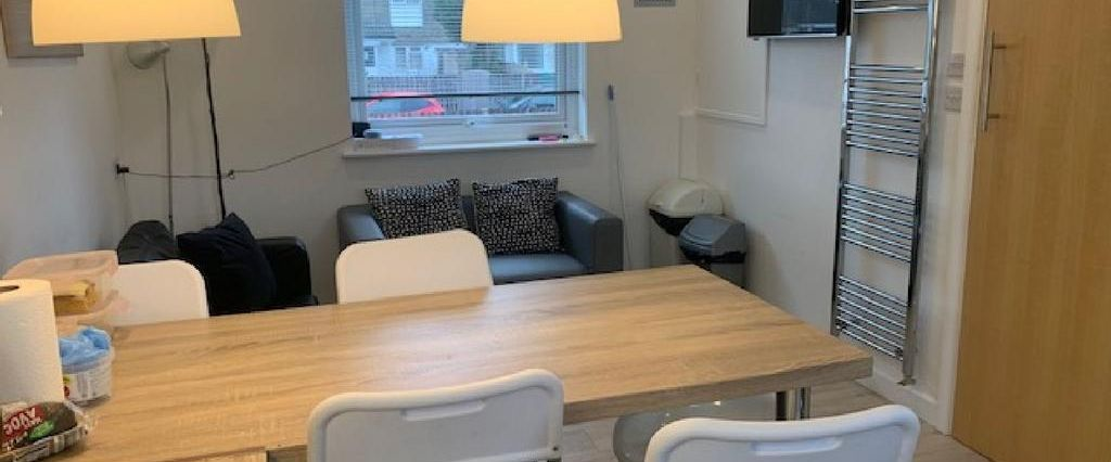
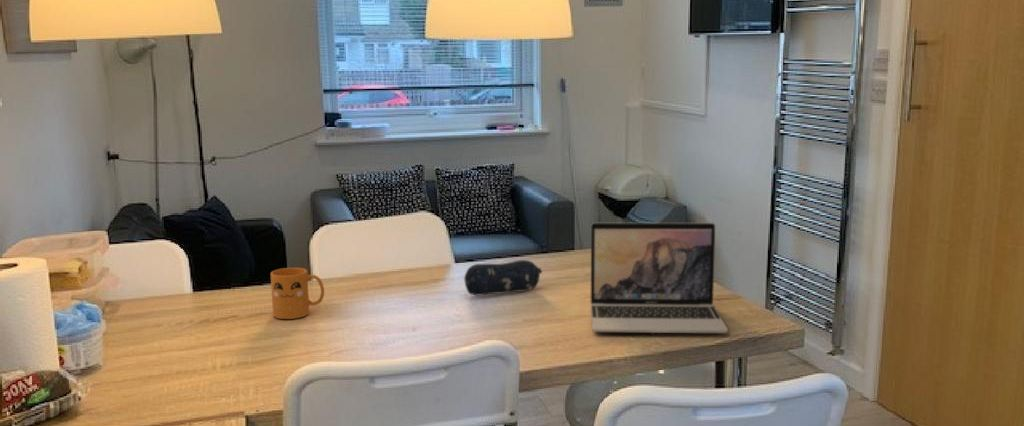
+ pencil case [463,259,543,296]
+ laptop [590,222,729,334]
+ mug [270,267,325,320]
